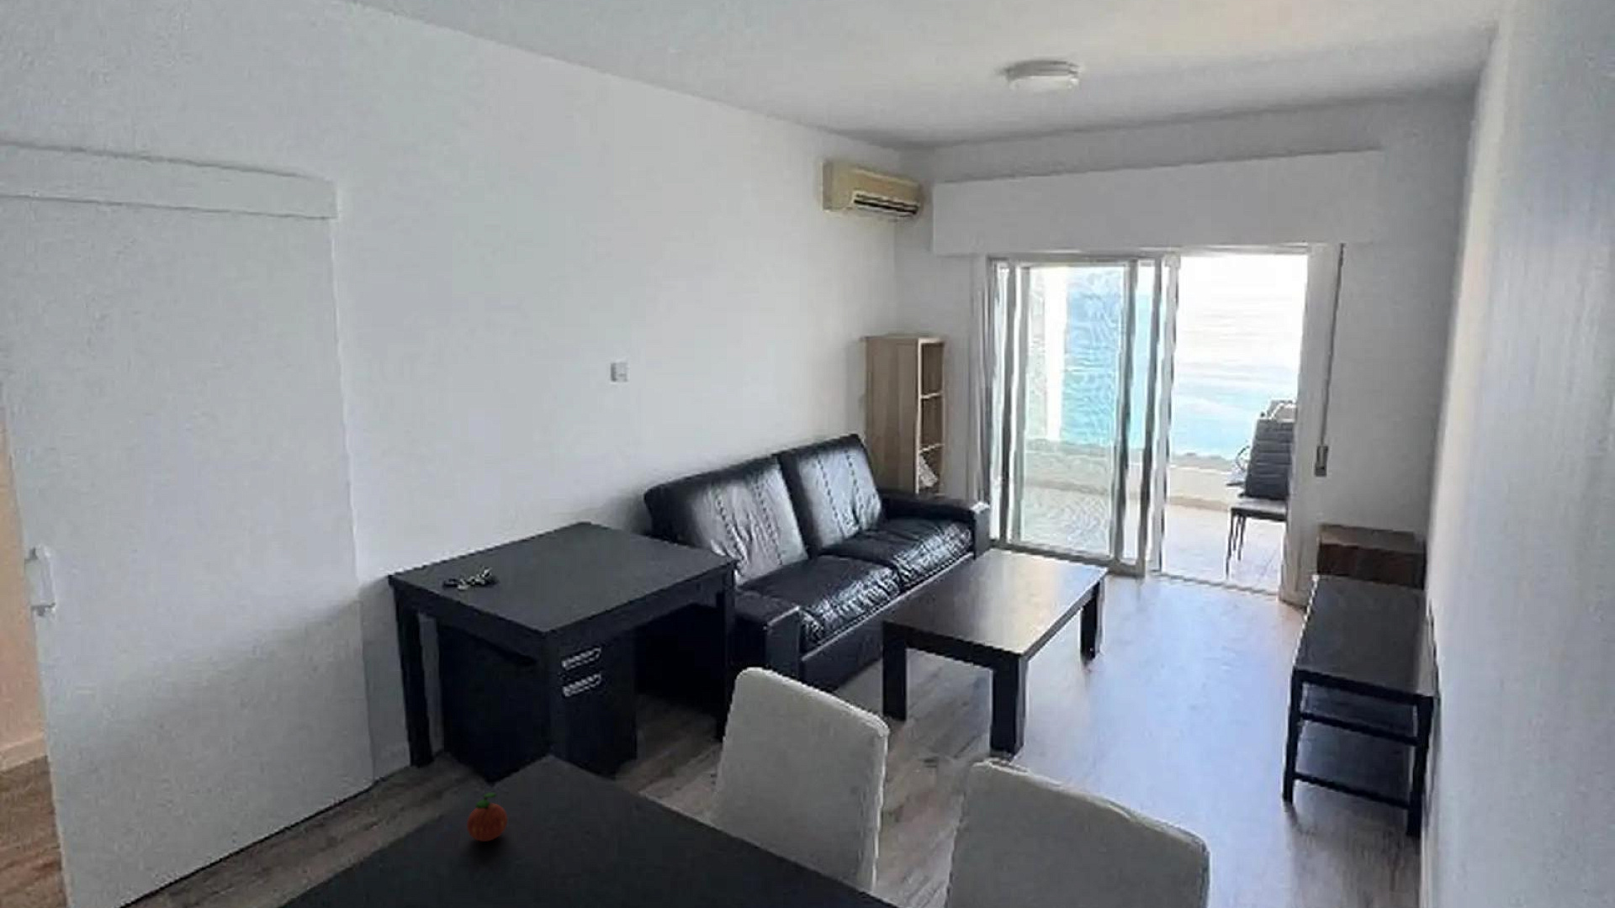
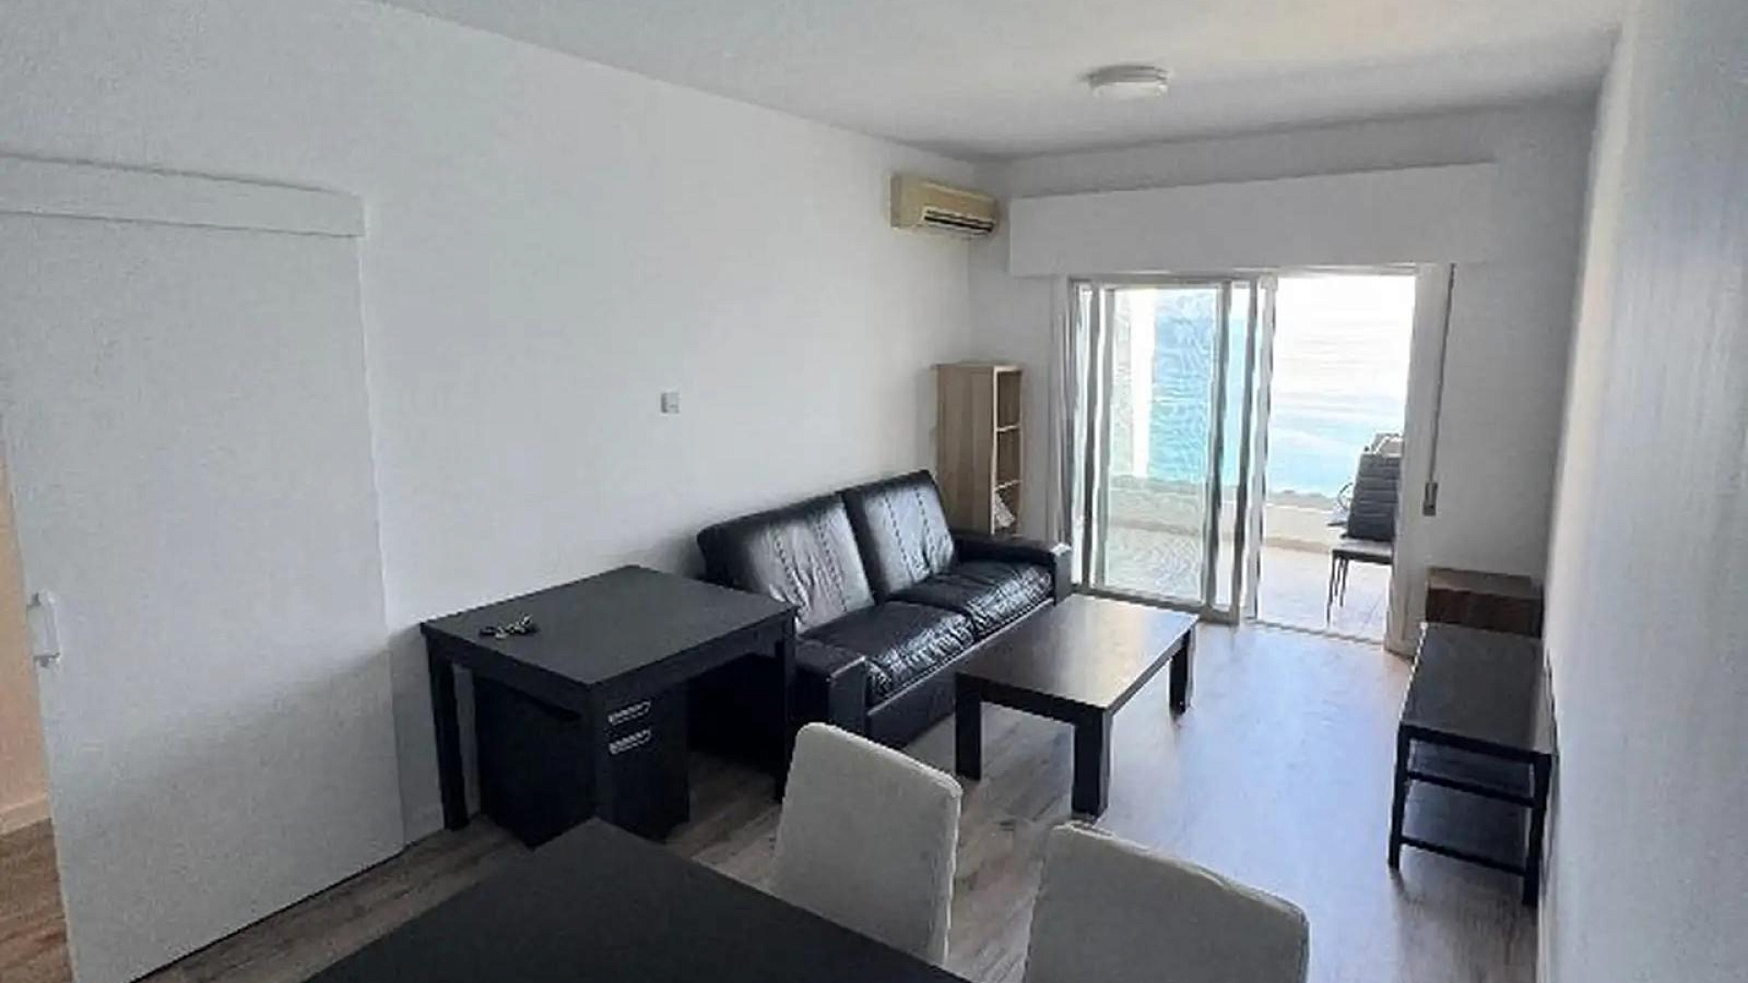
- apple [466,792,508,843]
